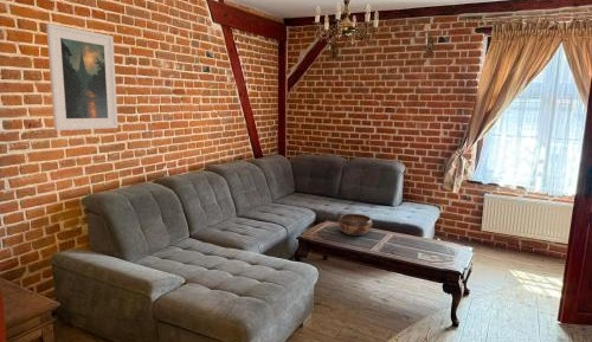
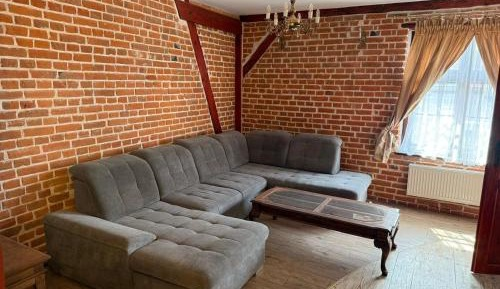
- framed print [45,22,118,131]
- decorative bowl [337,213,373,237]
